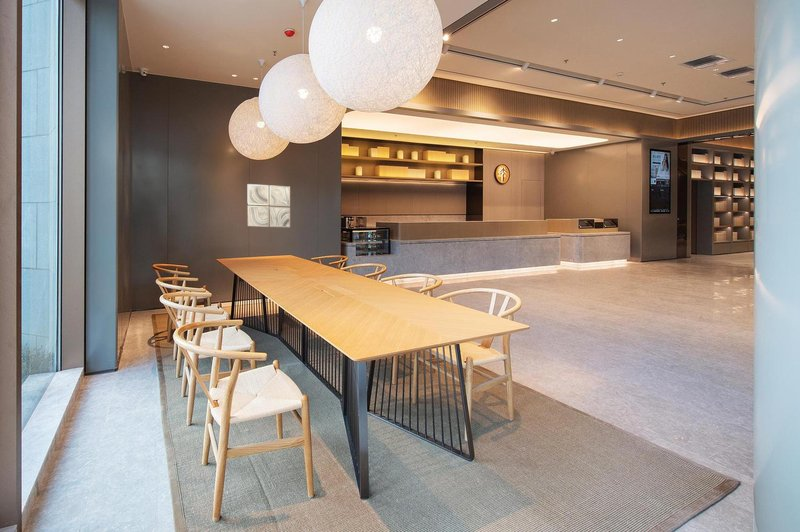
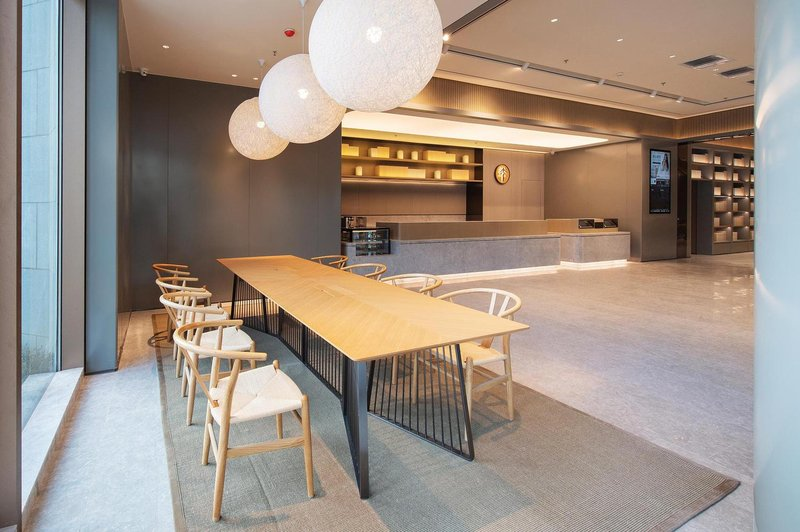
- wall art [247,183,291,228]
